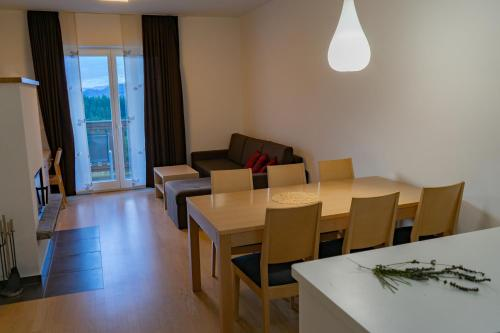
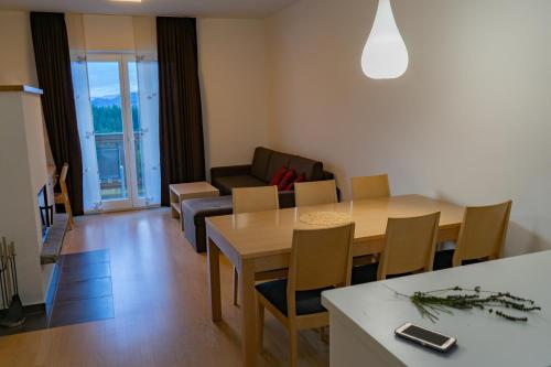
+ cell phone [393,321,458,353]
